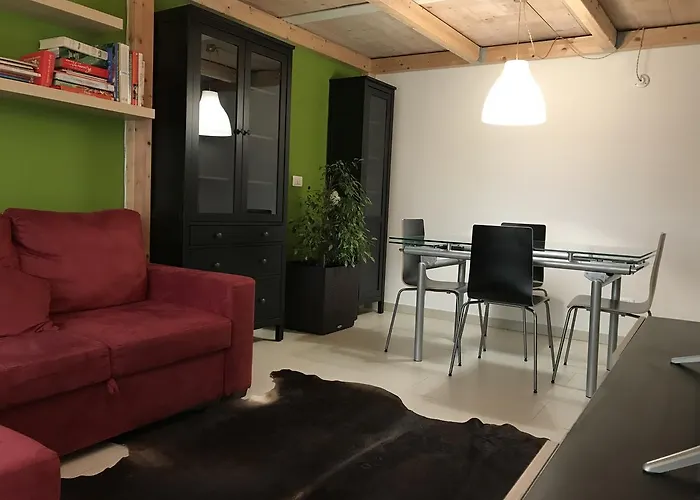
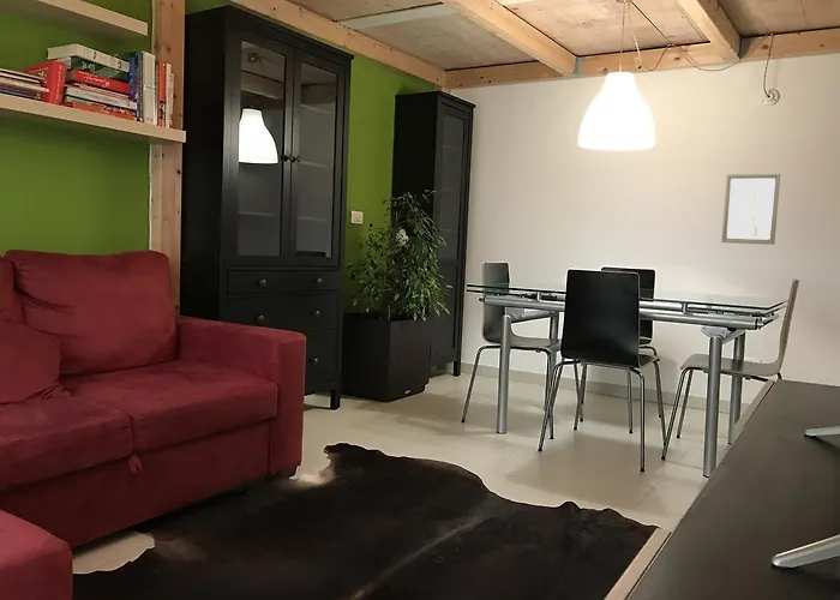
+ wall art [720,173,781,246]
